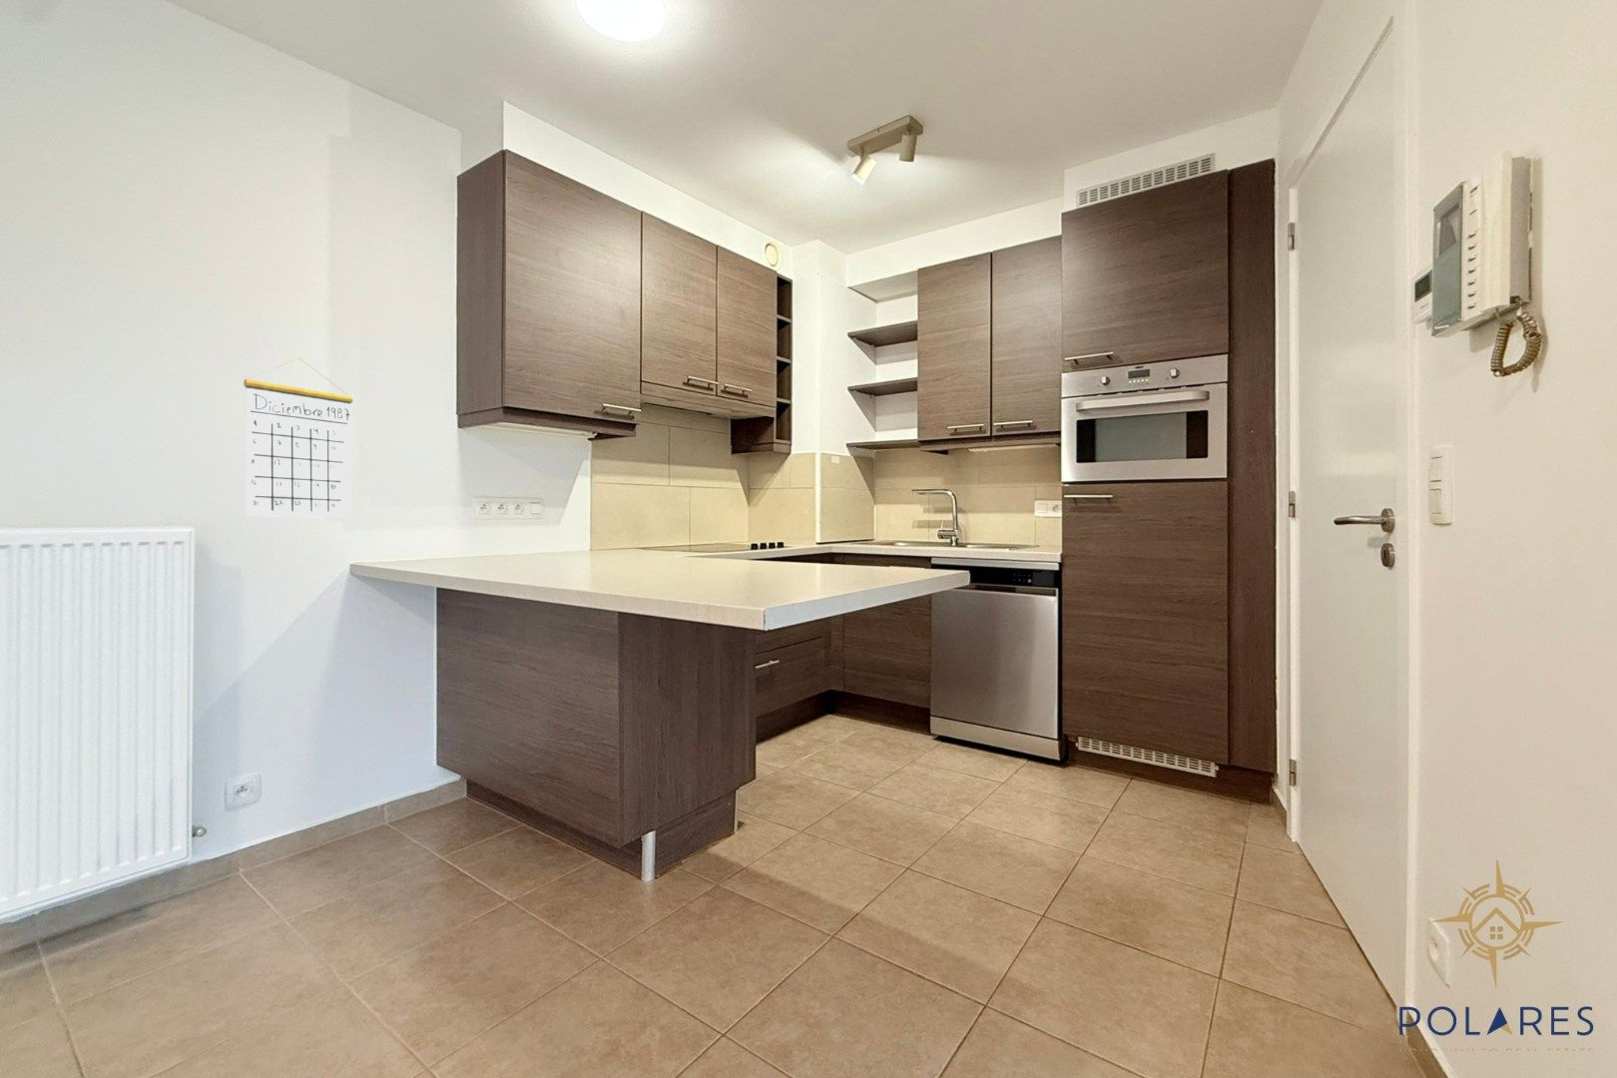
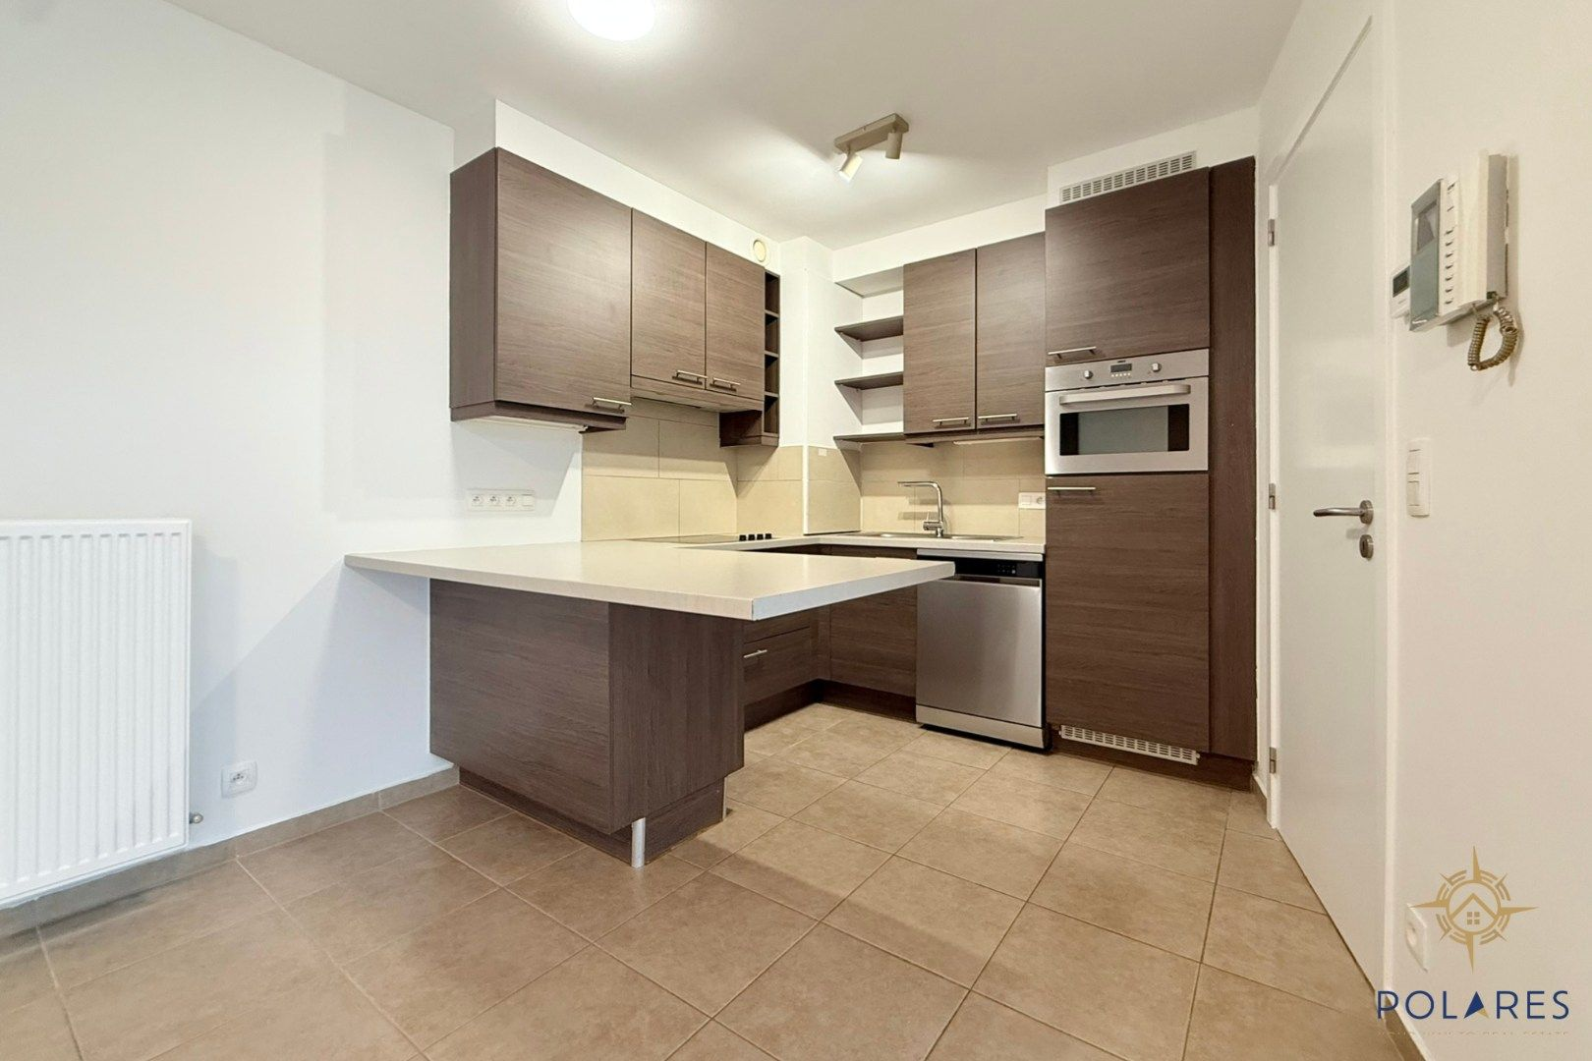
- calendar [243,357,354,519]
